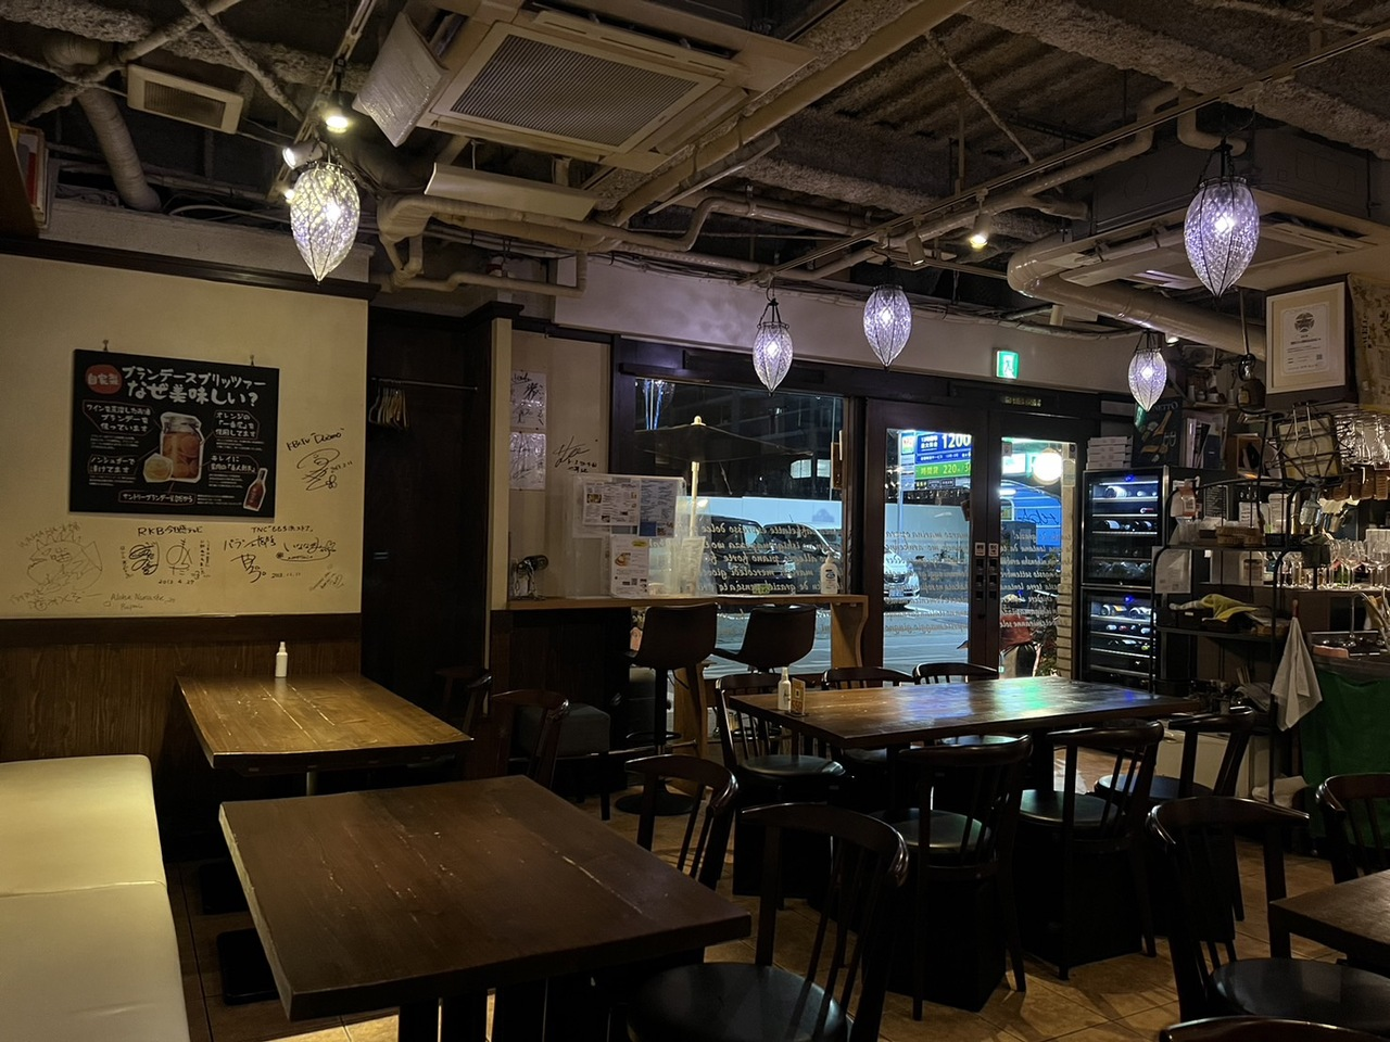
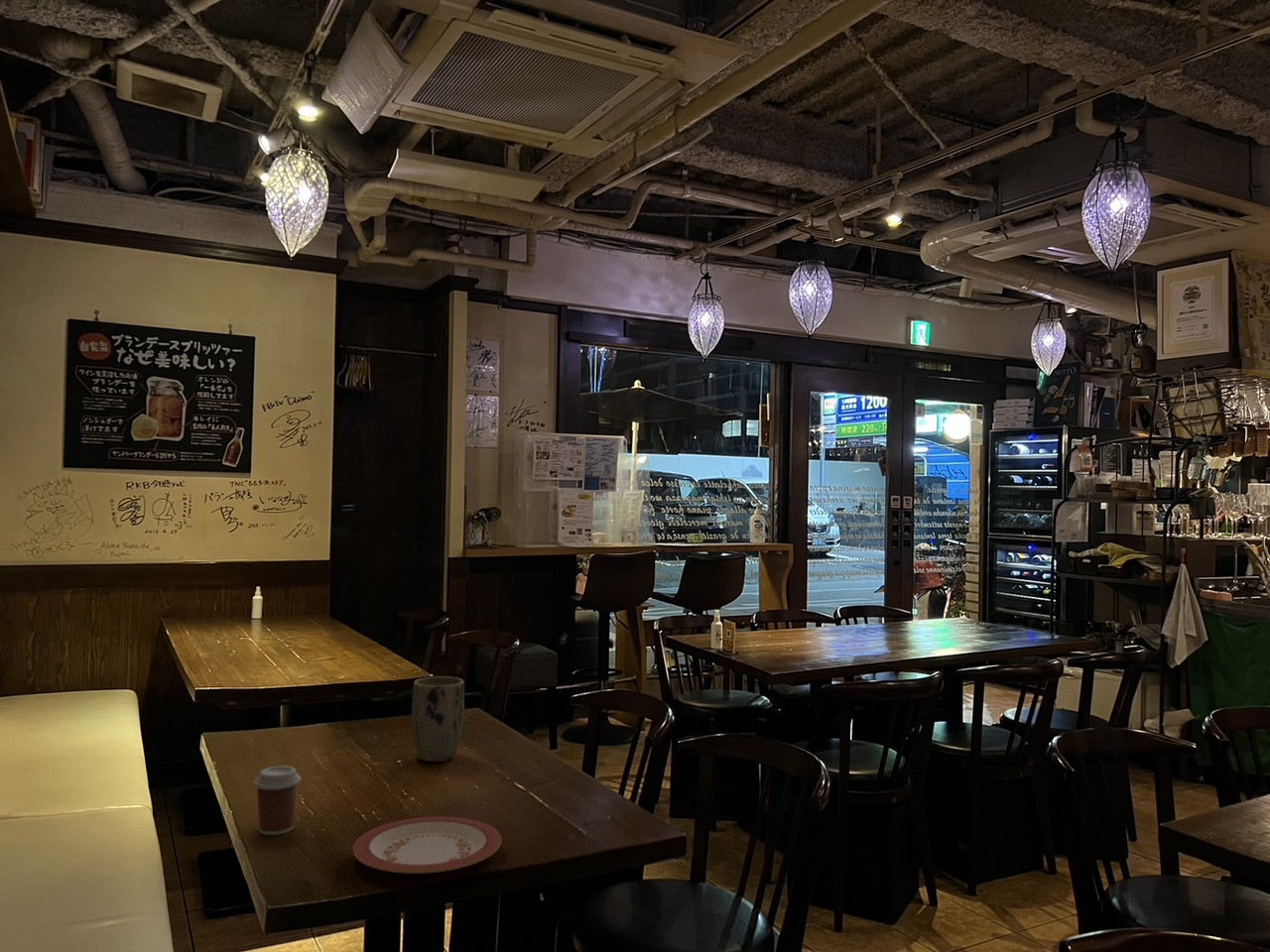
+ plant pot [411,675,465,763]
+ plate [352,815,502,875]
+ coffee cup [253,765,302,836]
